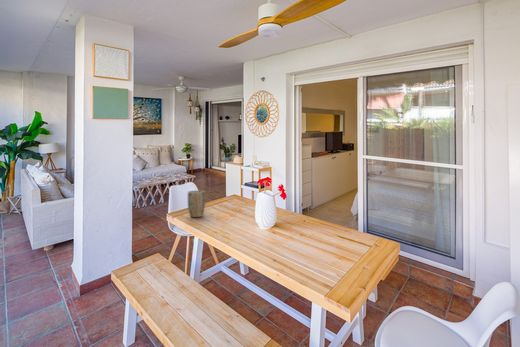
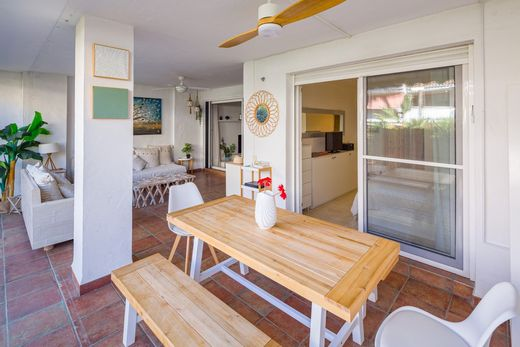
- plant pot [187,190,206,218]
